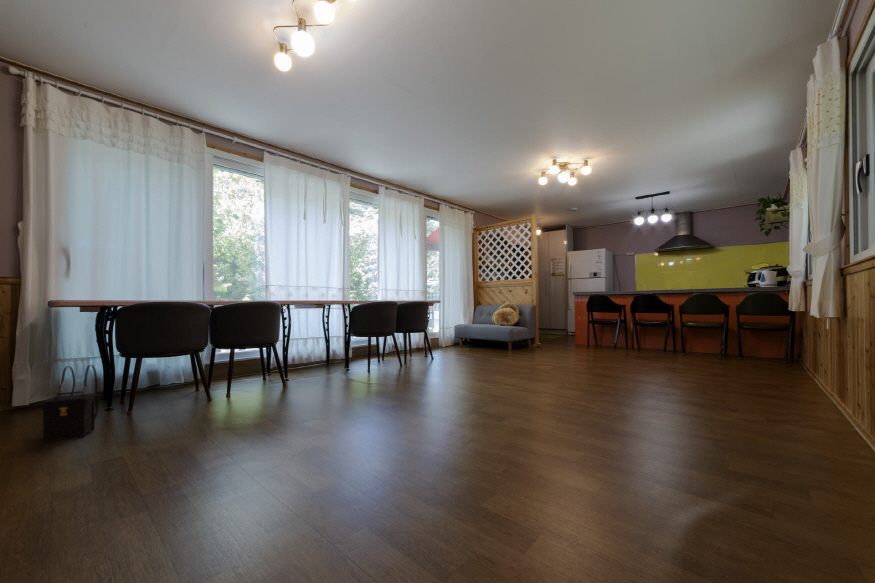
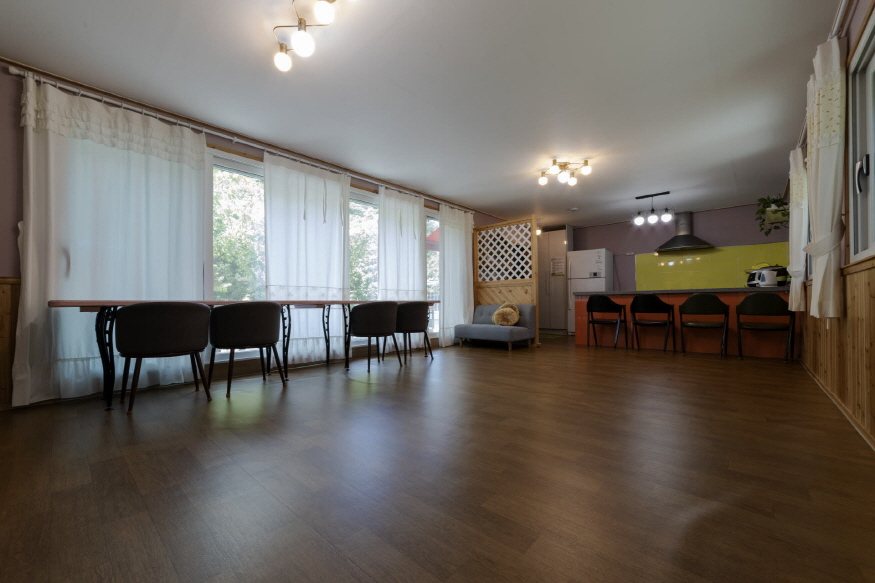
- satchel [41,364,99,443]
